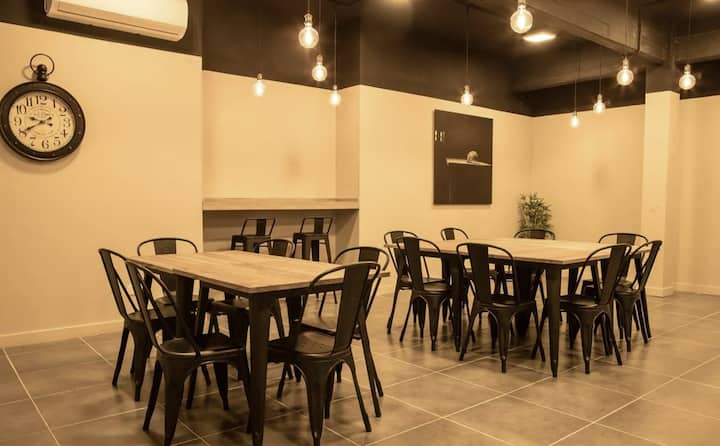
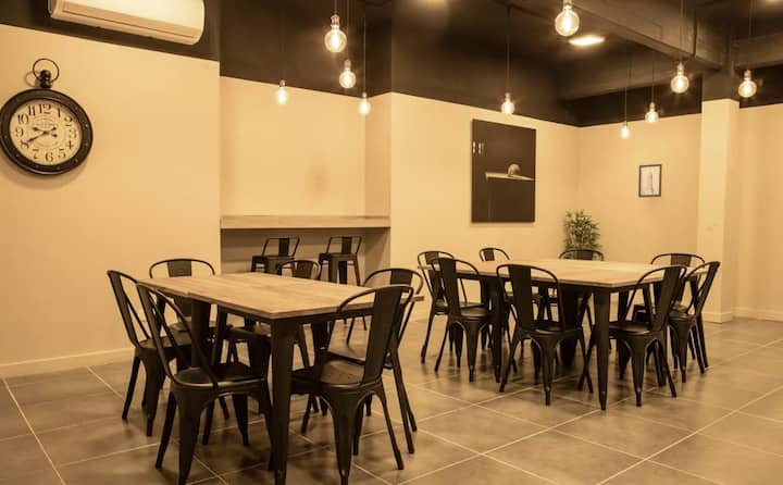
+ wall art [637,163,663,198]
